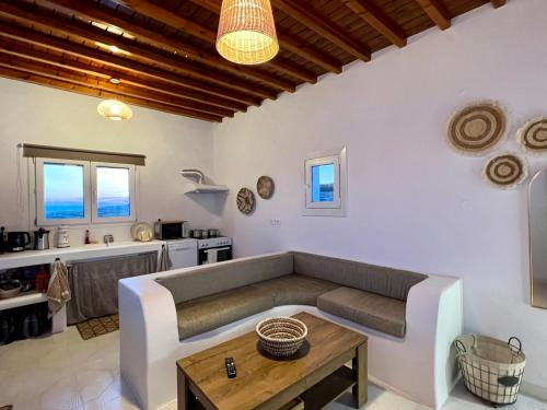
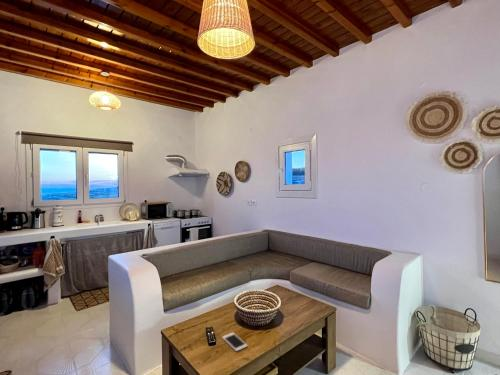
+ cell phone [221,332,248,352]
